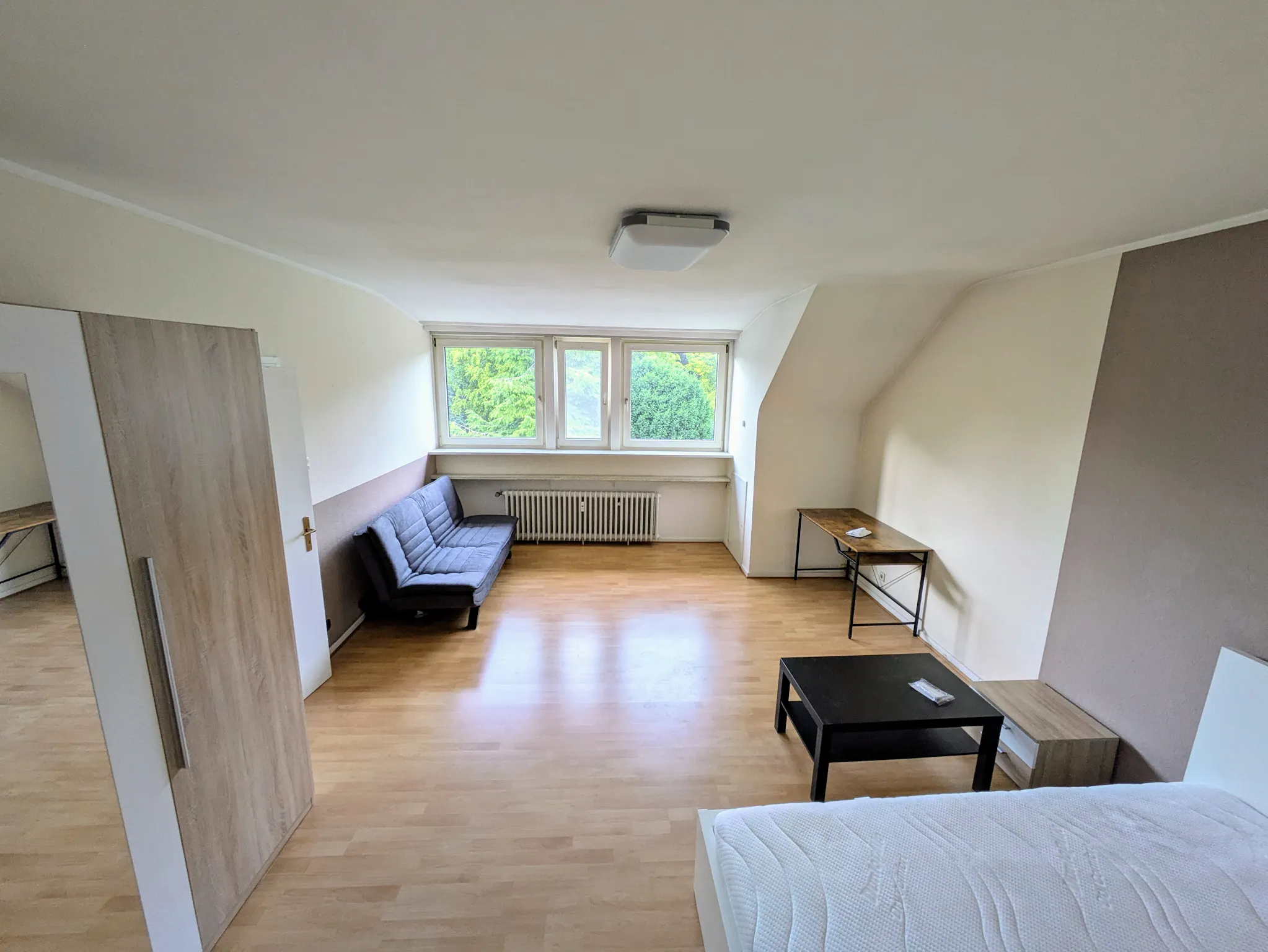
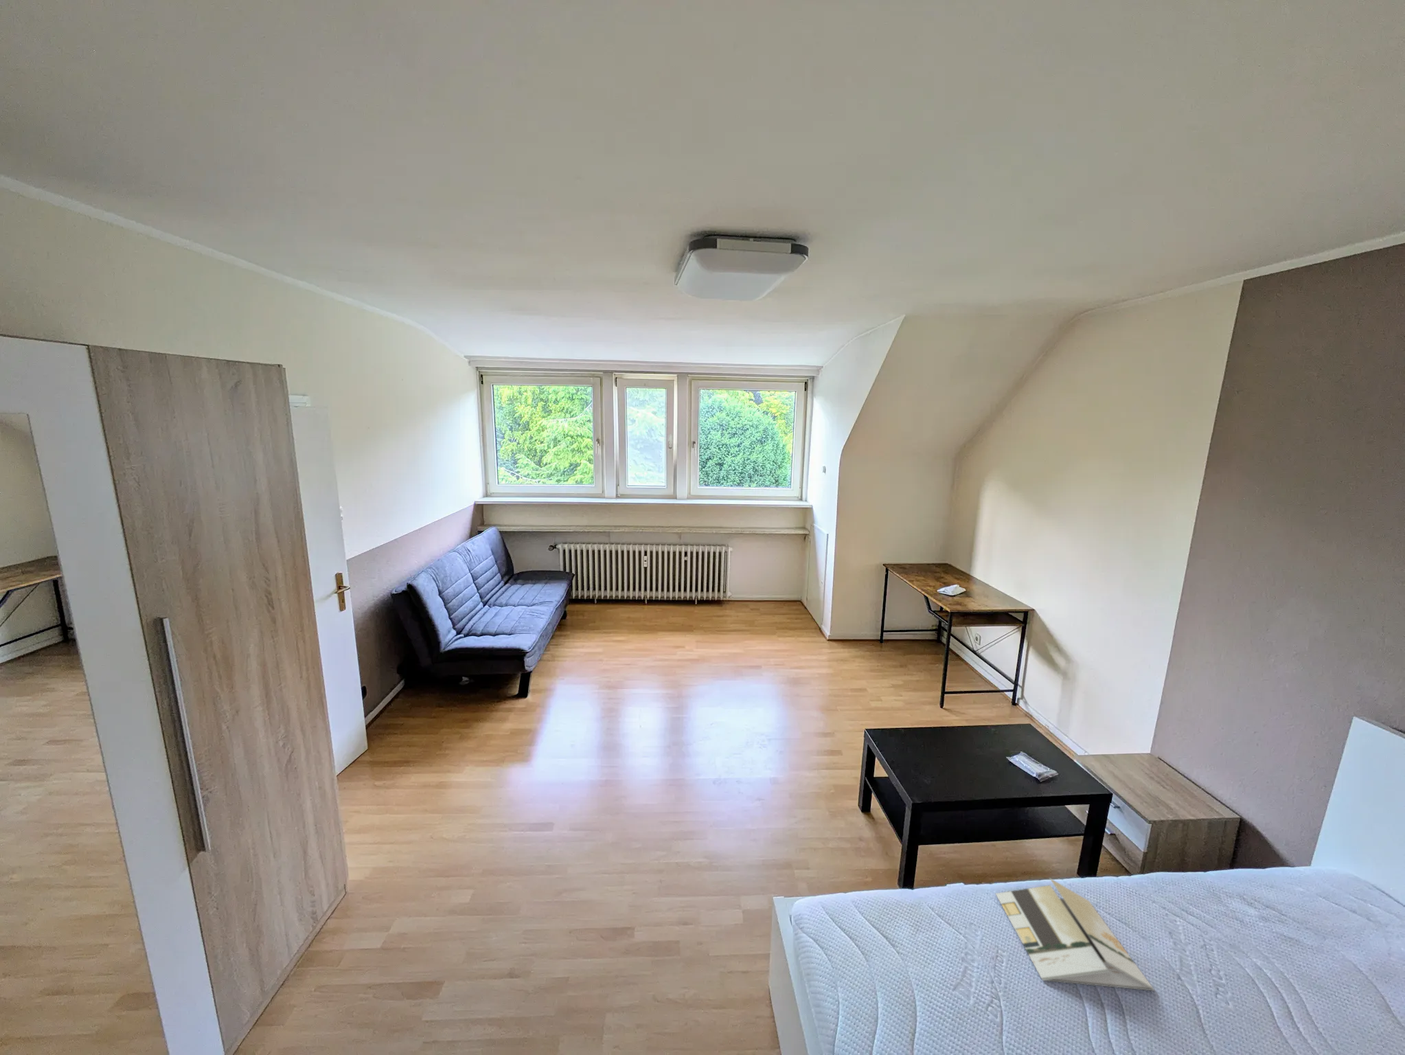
+ brochure [995,877,1156,991]
